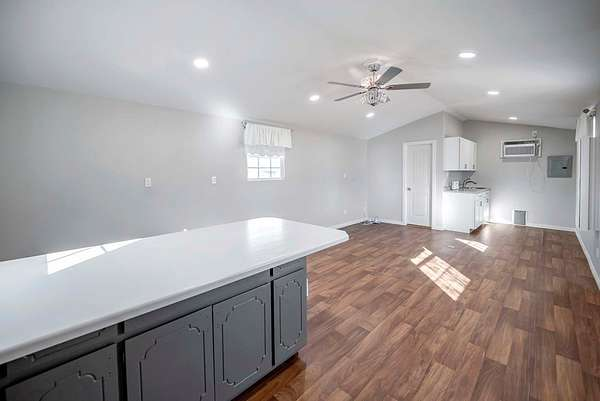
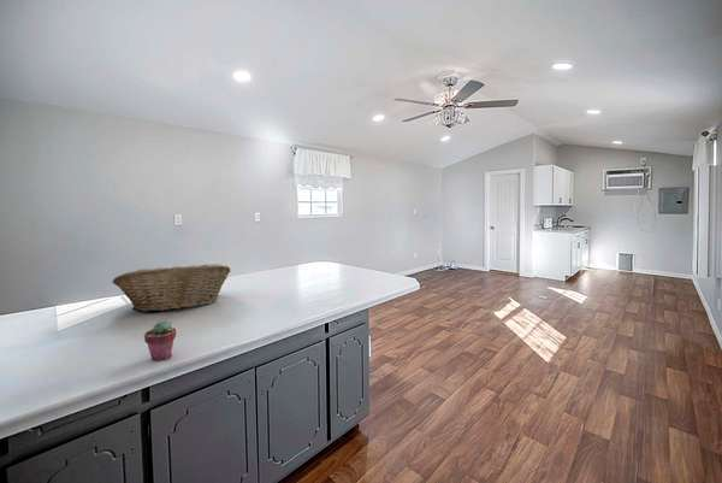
+ fruit basket [112,263,231,312]
+ potted succulent [143,320,178,361]
